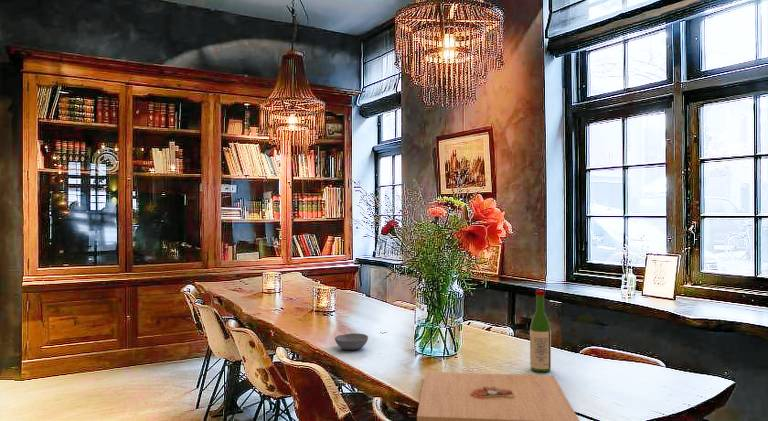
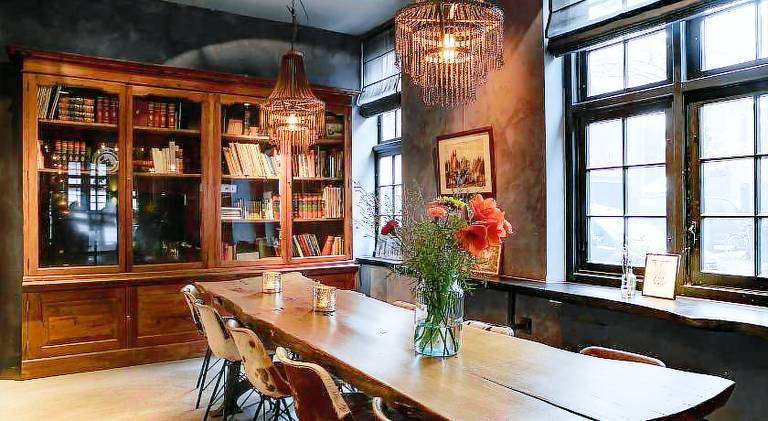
- wine bottle [529,289,552,373]
- platter [416,371,580,421]
- bowl [334,332,369,351]
